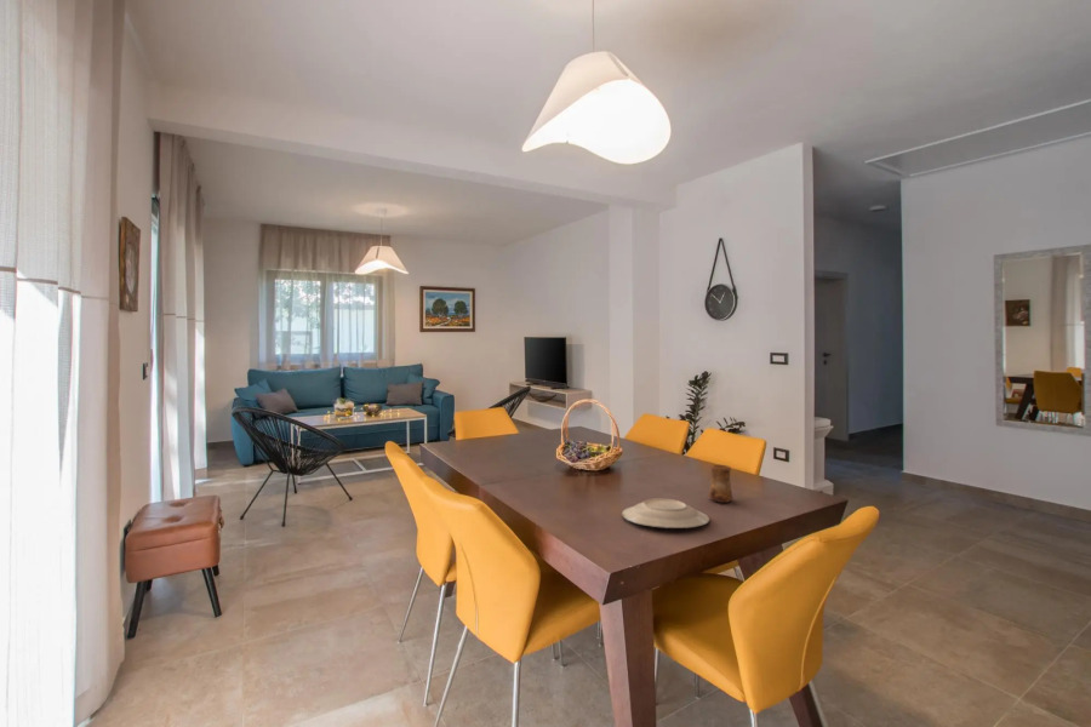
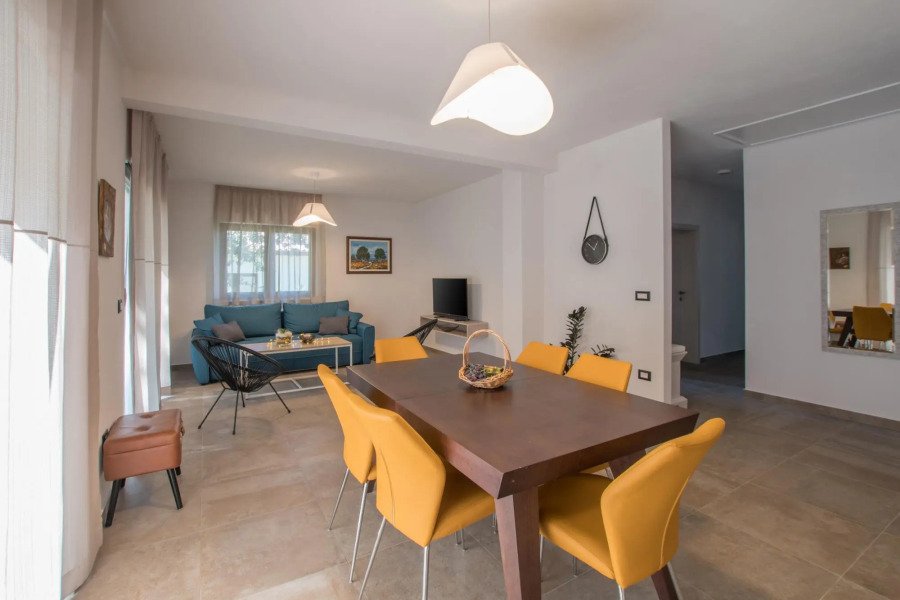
- plate [621,497,710,529]
- cup [708,464,735,504]
